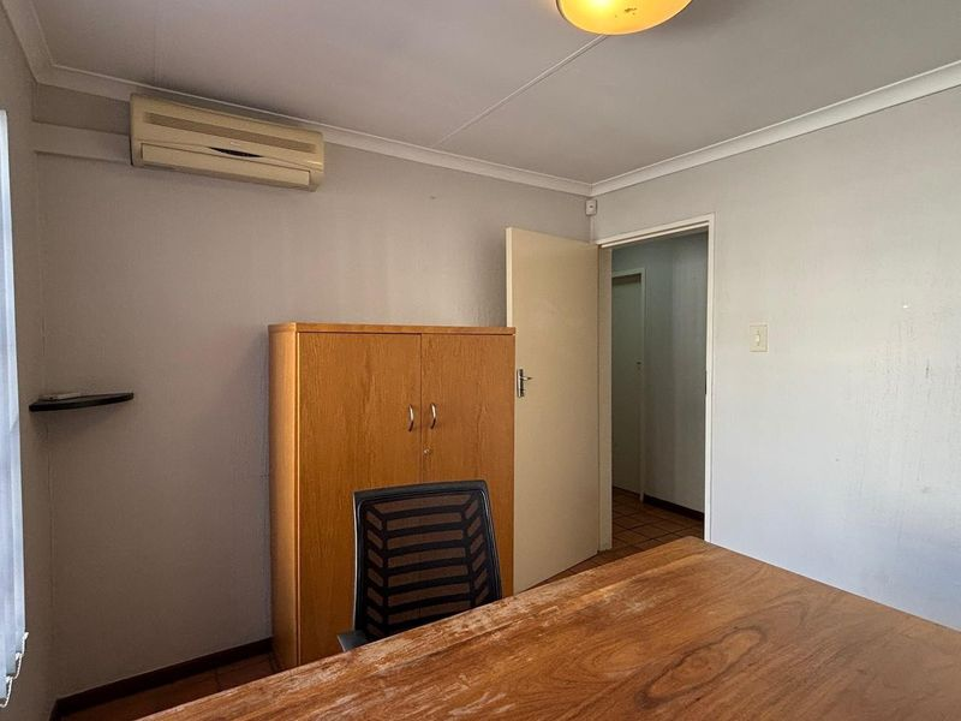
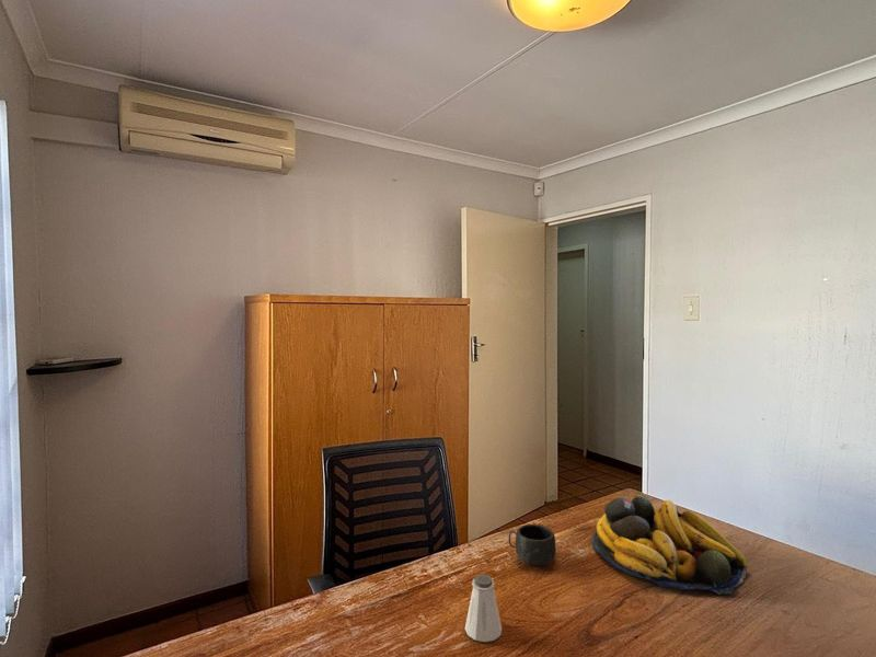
+ saltshaker [464,573,503,643]
+ mug [508,523,557,566]
+ fruit bowl [591,495,749,596]
